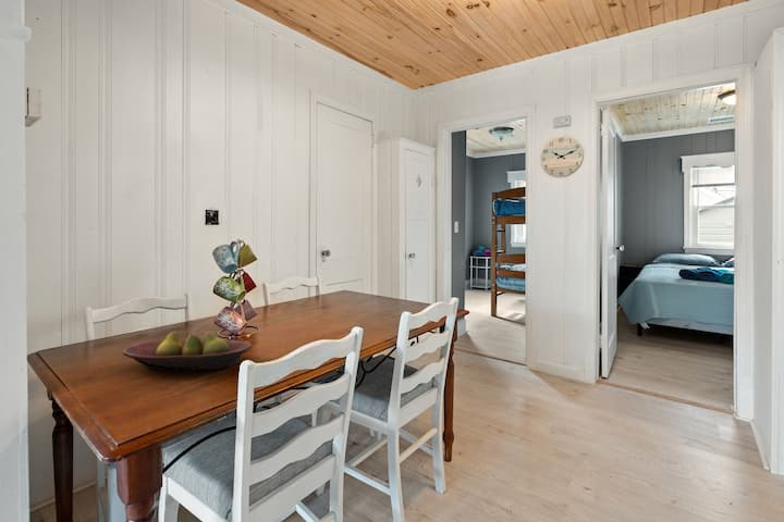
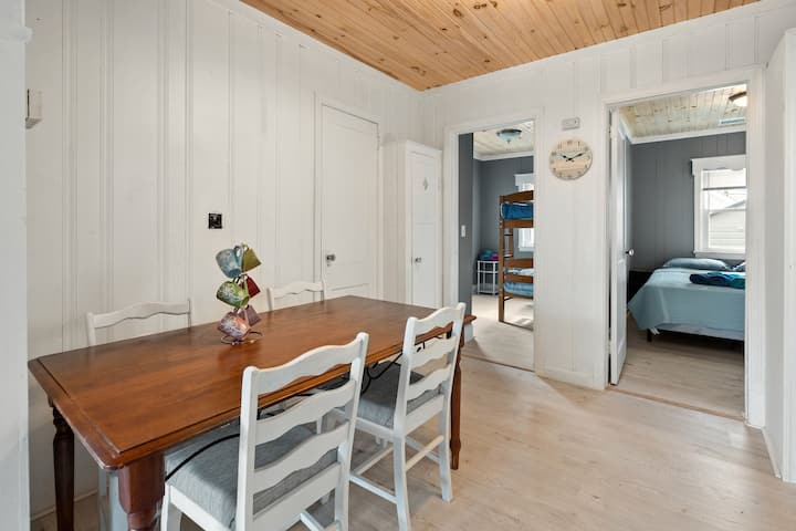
- fruit bowl [122,331,254,371]
